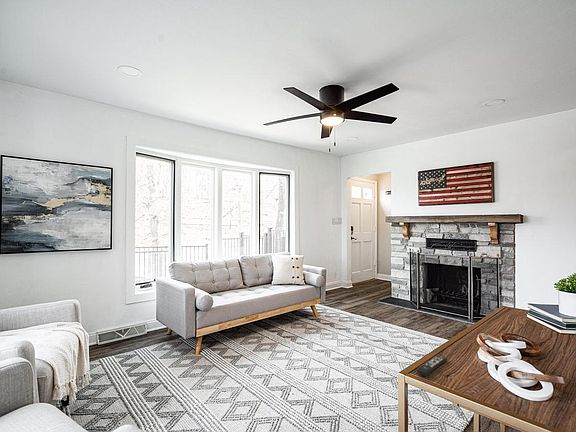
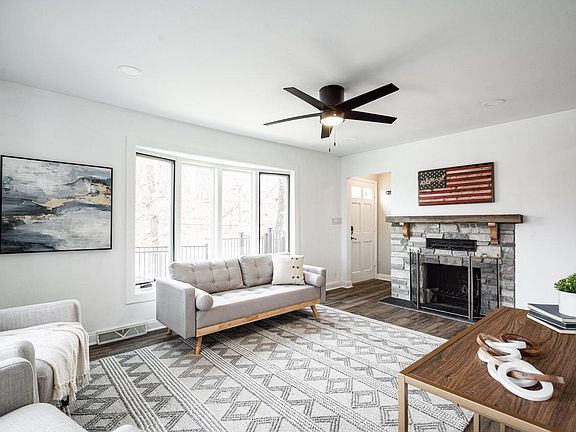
- remote control [416,354,448,377]
